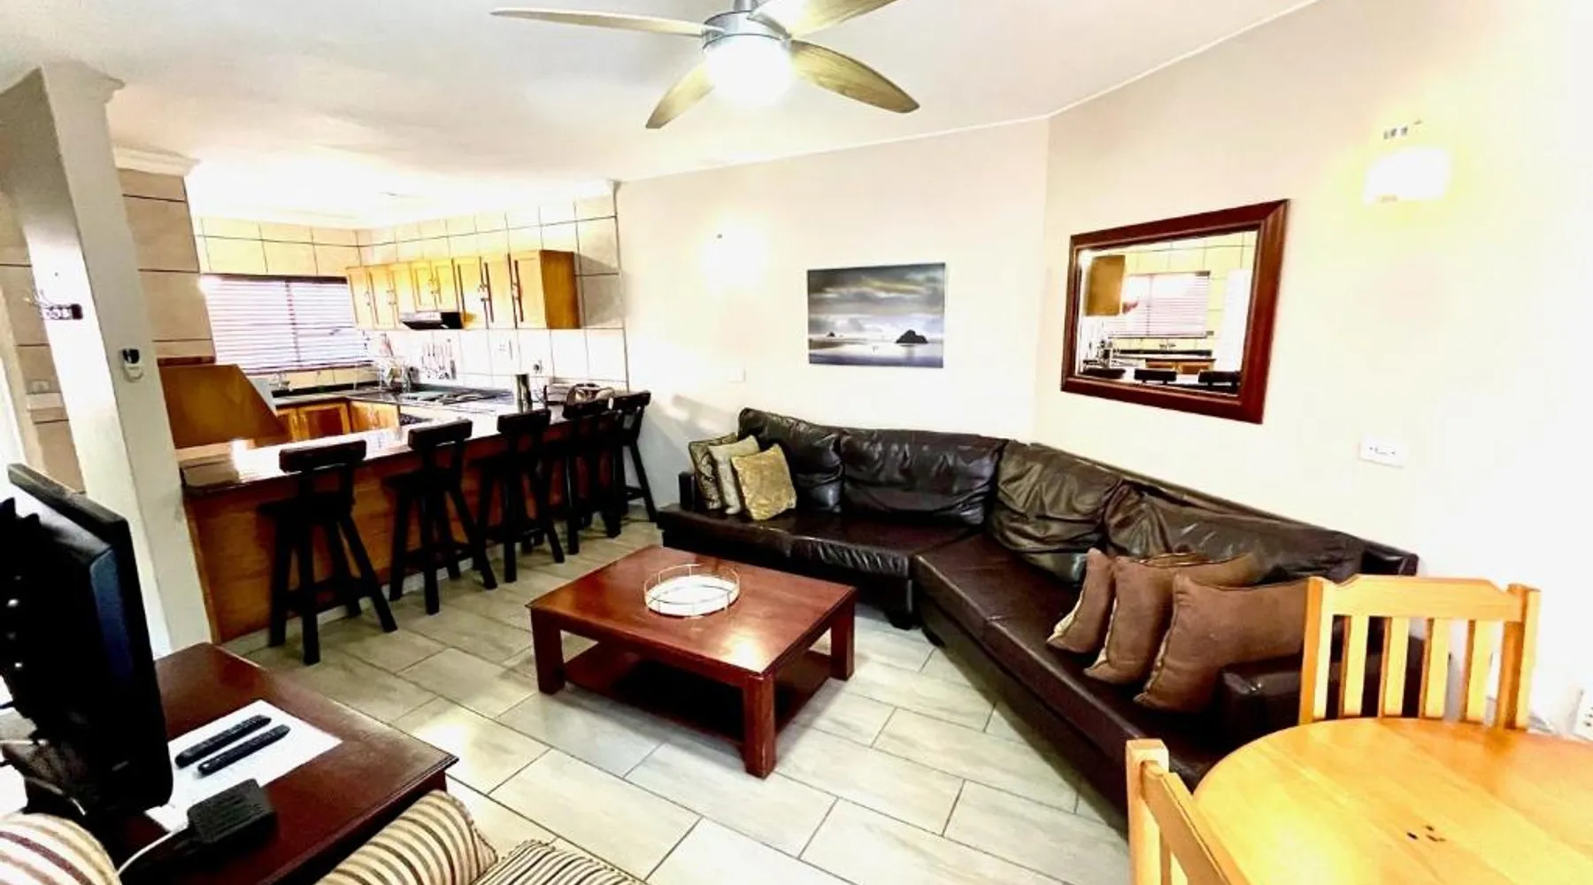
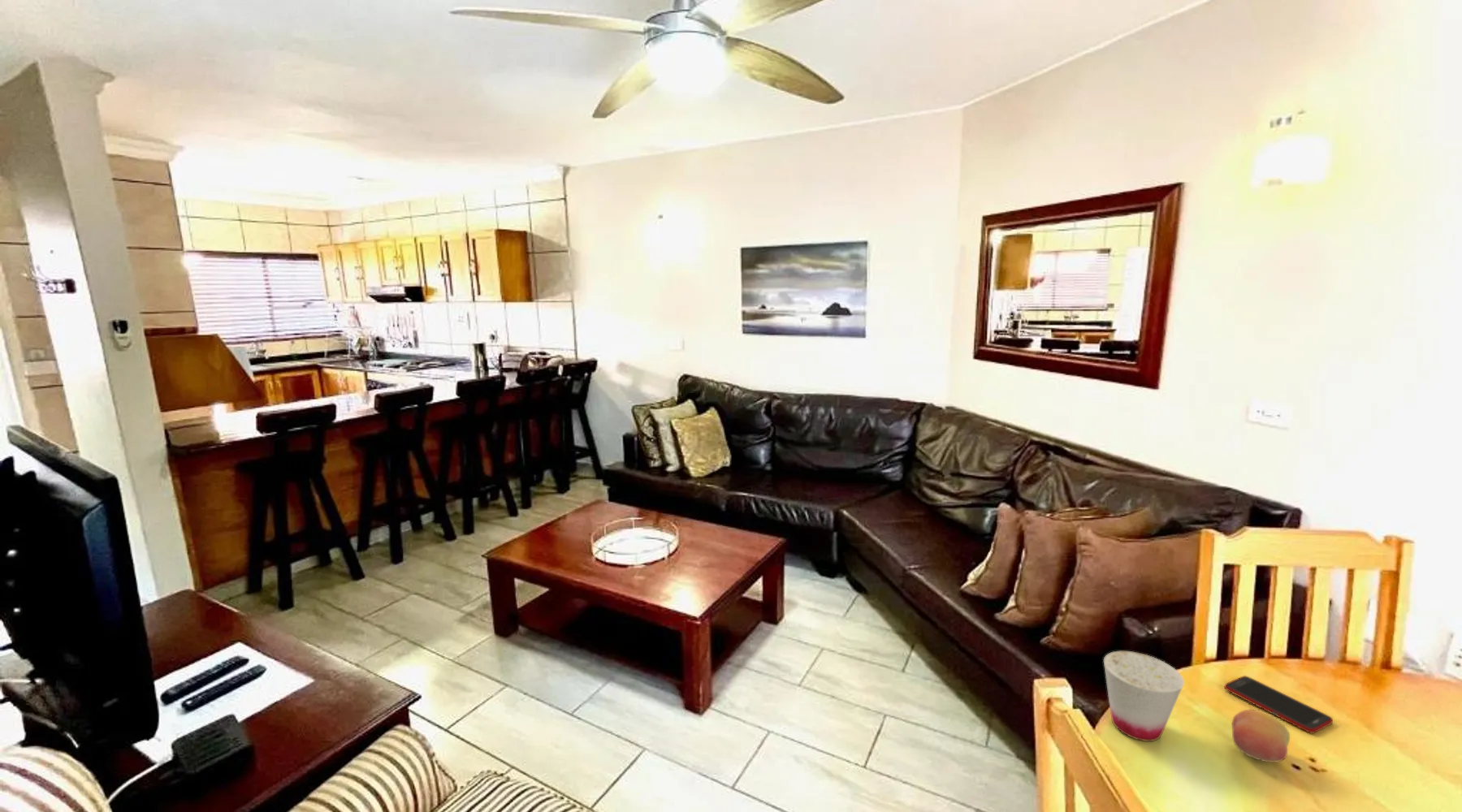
+ cell phone [1223,675,1334,734]
+ cup [1103,650,1185,742]
+ fruit [1231,709,1291,763]
